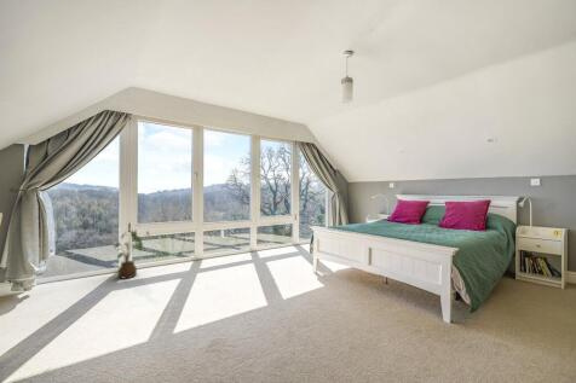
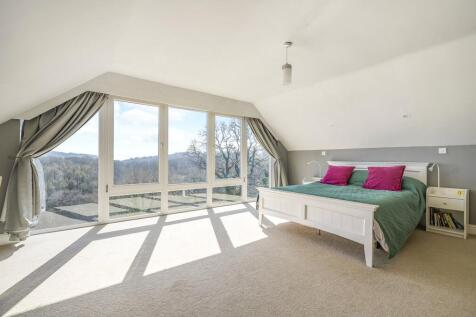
- house plant [106,228,152,279]
